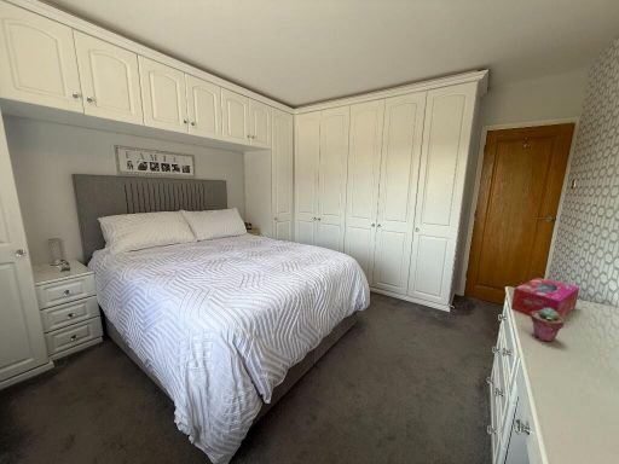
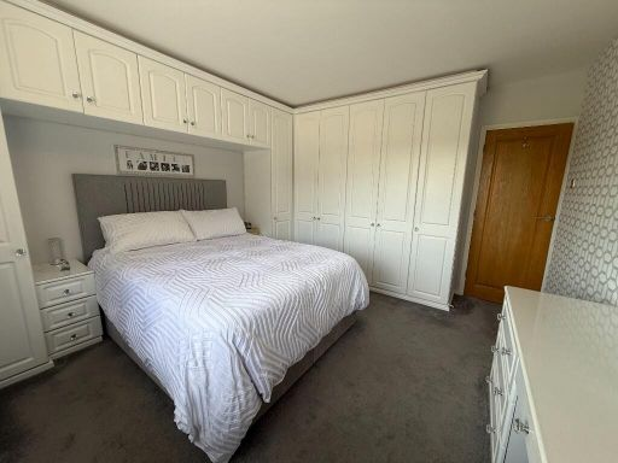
- tissue box [510,277,580,319]
- potted succulent [530,308,565,343]
